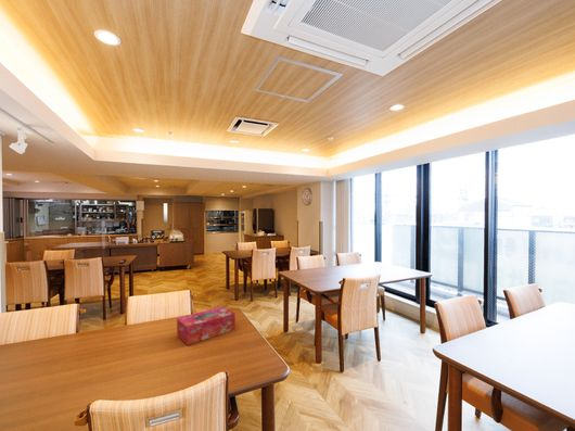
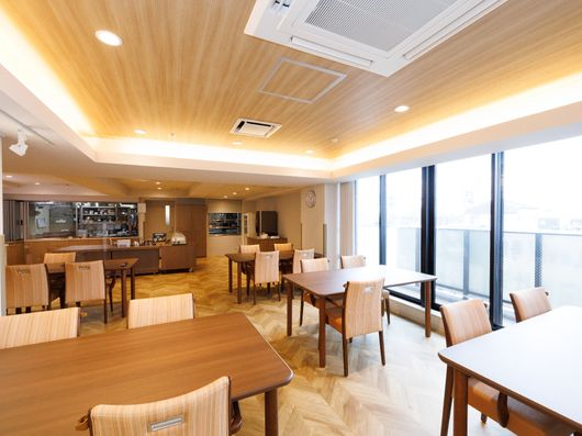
- tissue box [176,305,237,346]
